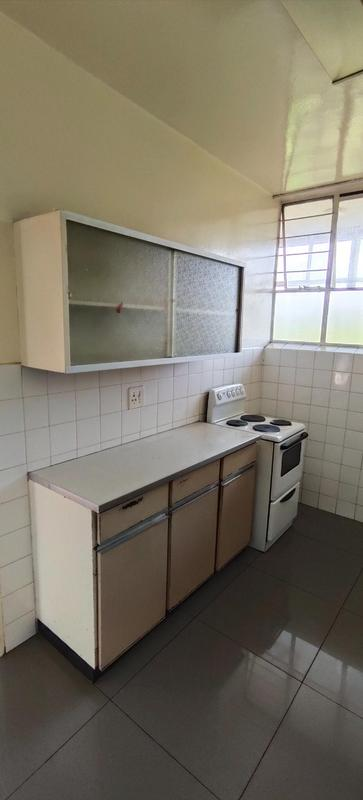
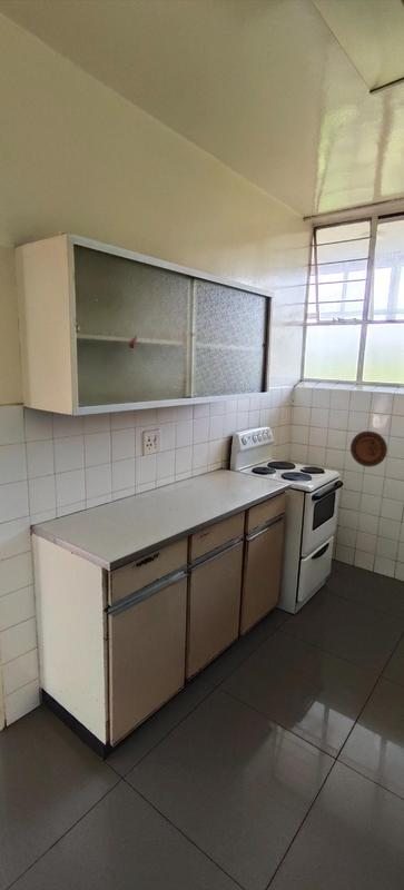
+ decorative plate [349,429,388,468]
